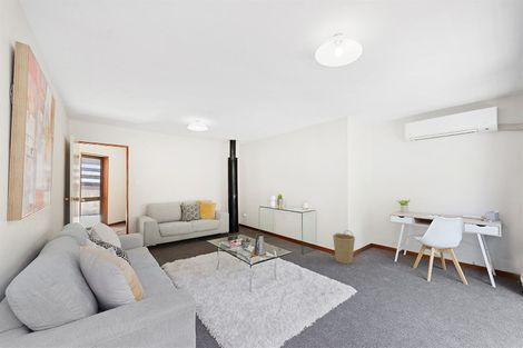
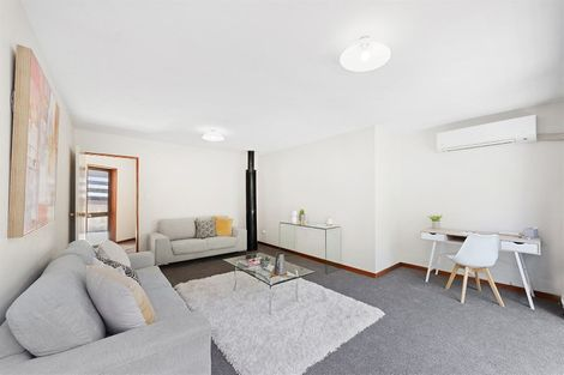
- basket [332,229,356,265]
